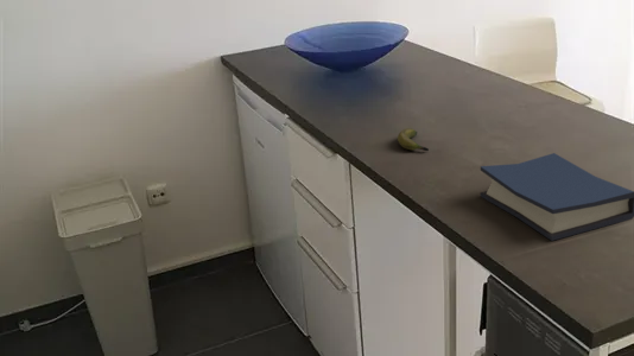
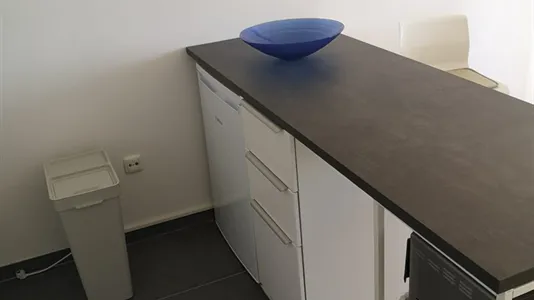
- hardback book [480,152,634,242]
- banana [397,127,430,152]
